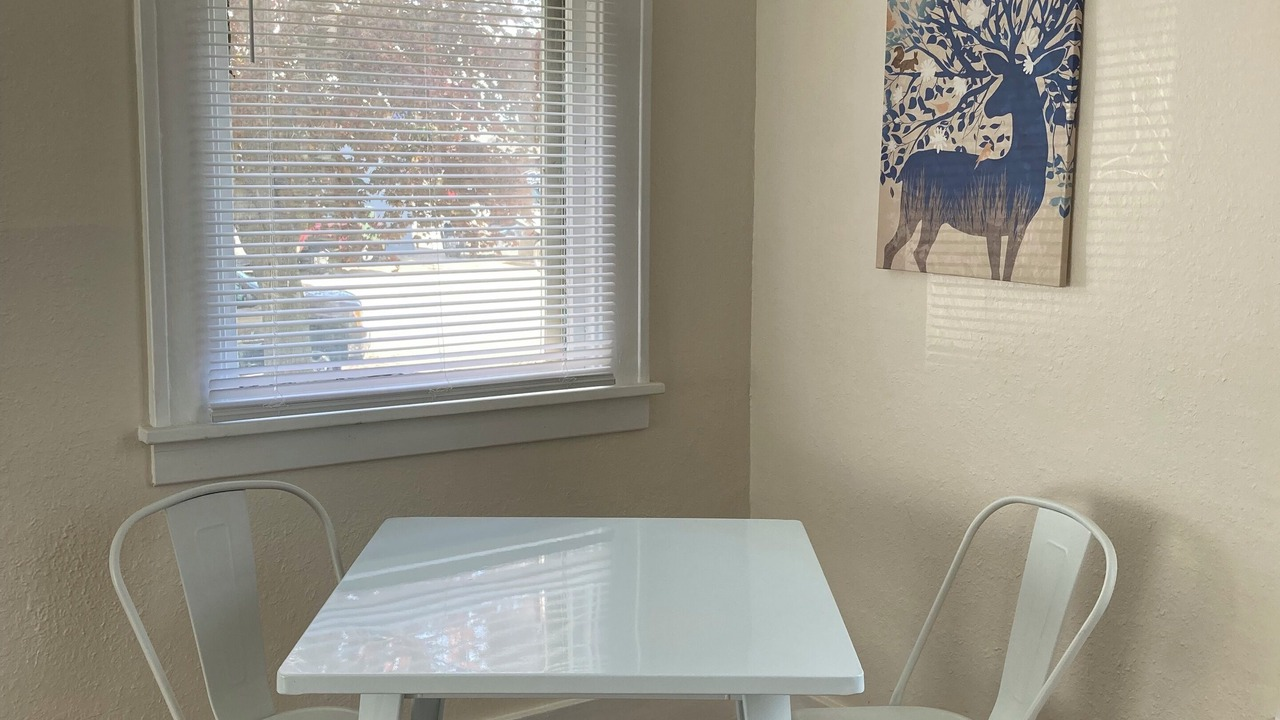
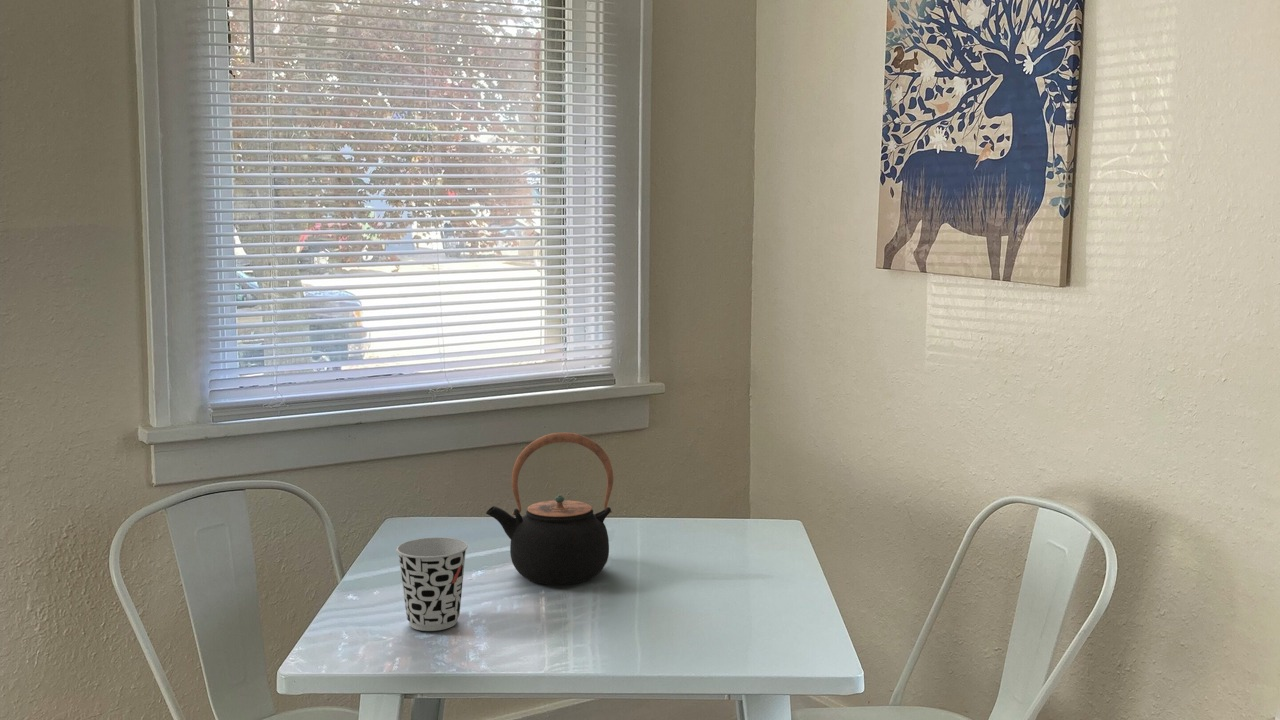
+ teapot [485,431,614,586]
+ cup [396,536,469,632]
